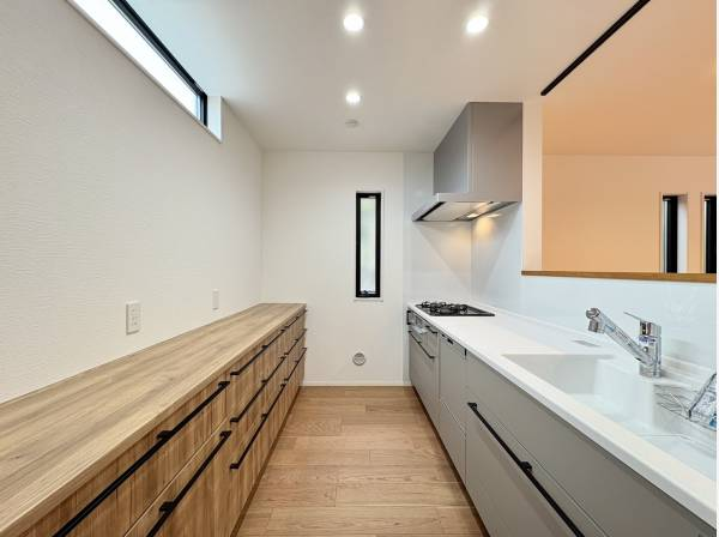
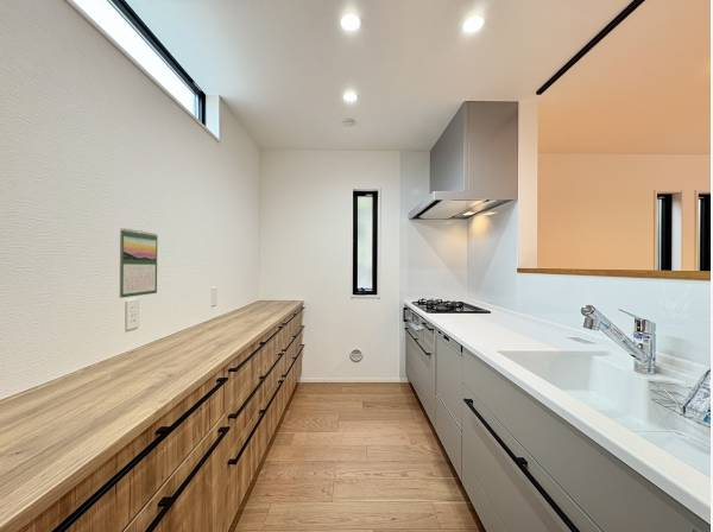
+ calendar [119,227,158,299]
